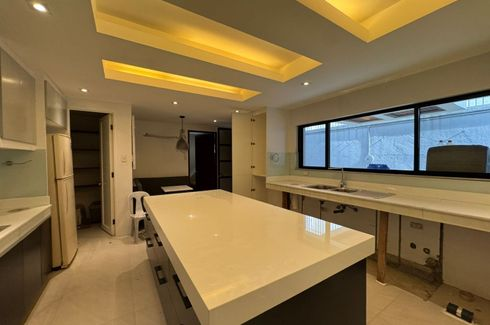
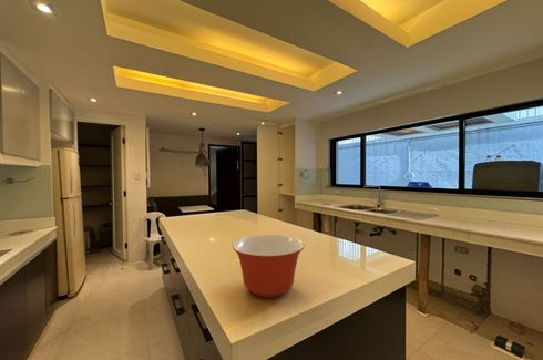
+ mixing bowl [232,234,306,299]
